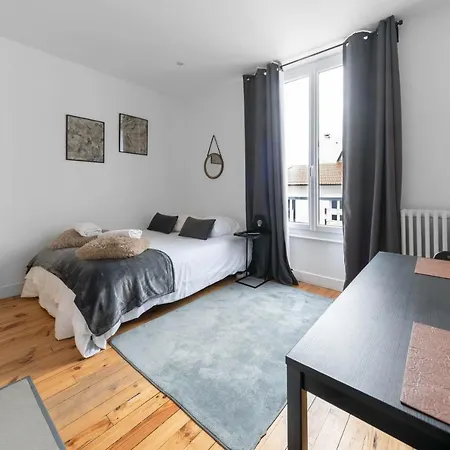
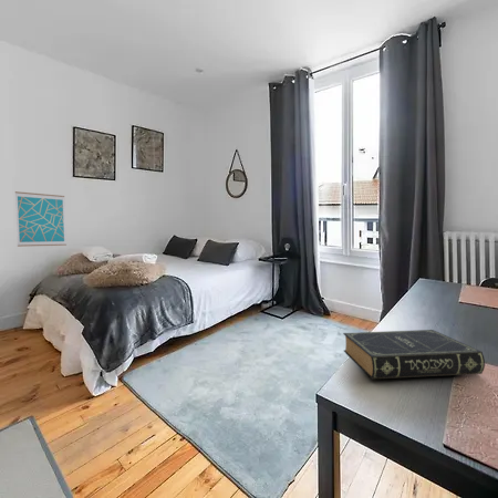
+ book [342,329,486,381]
+ wall art [14,190,68,248]
